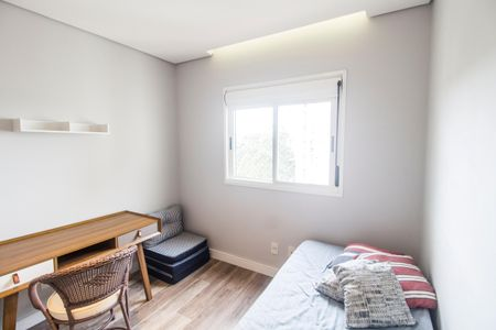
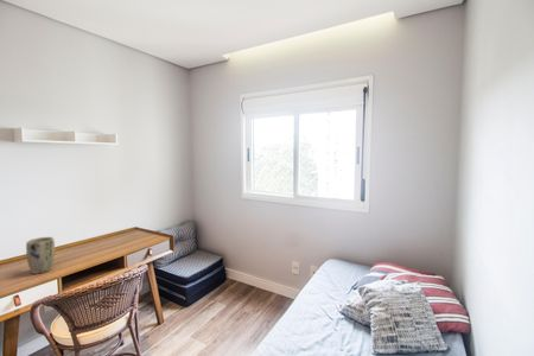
+ plant pot [25,236,56,275]
